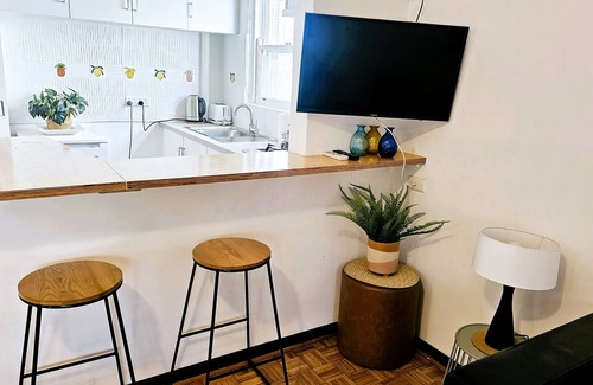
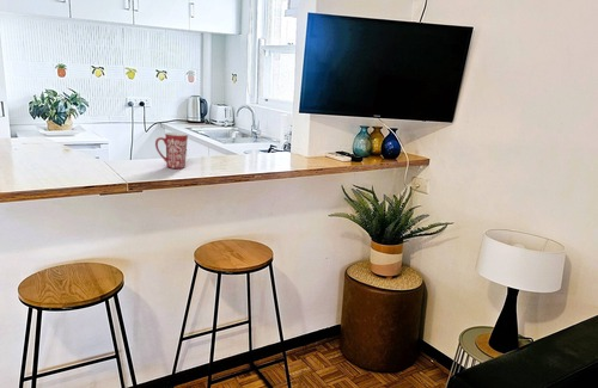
+ mug [154,131,189,170]
